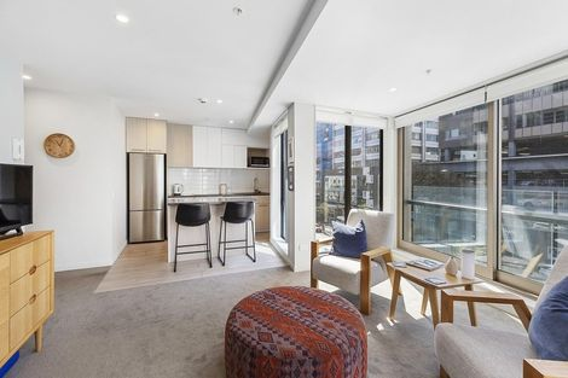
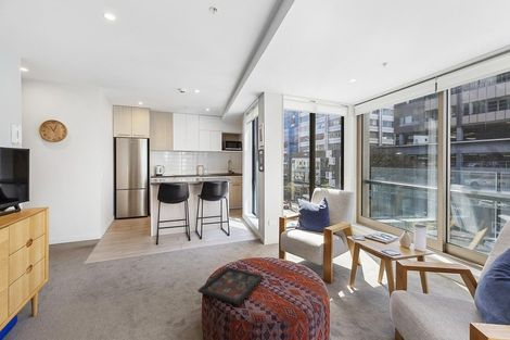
+ decorative tray [196,266,265,306]
